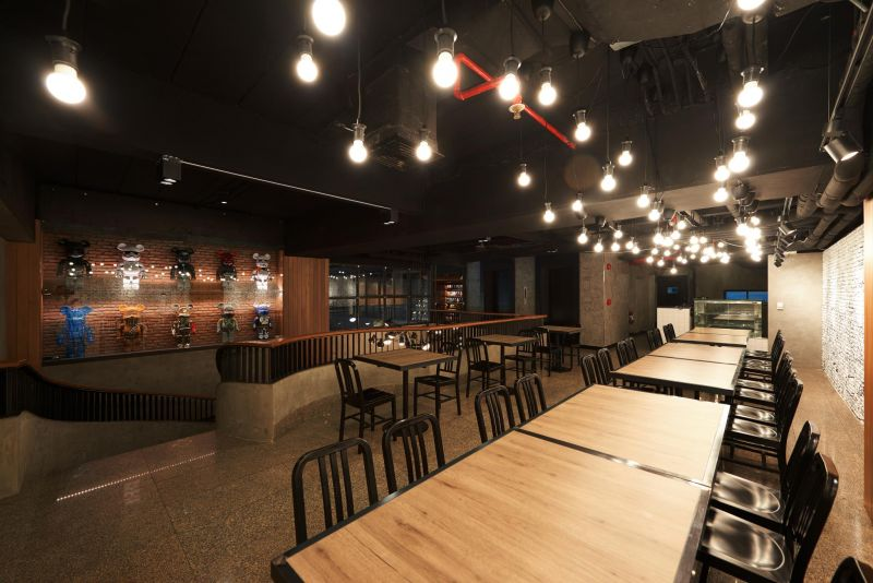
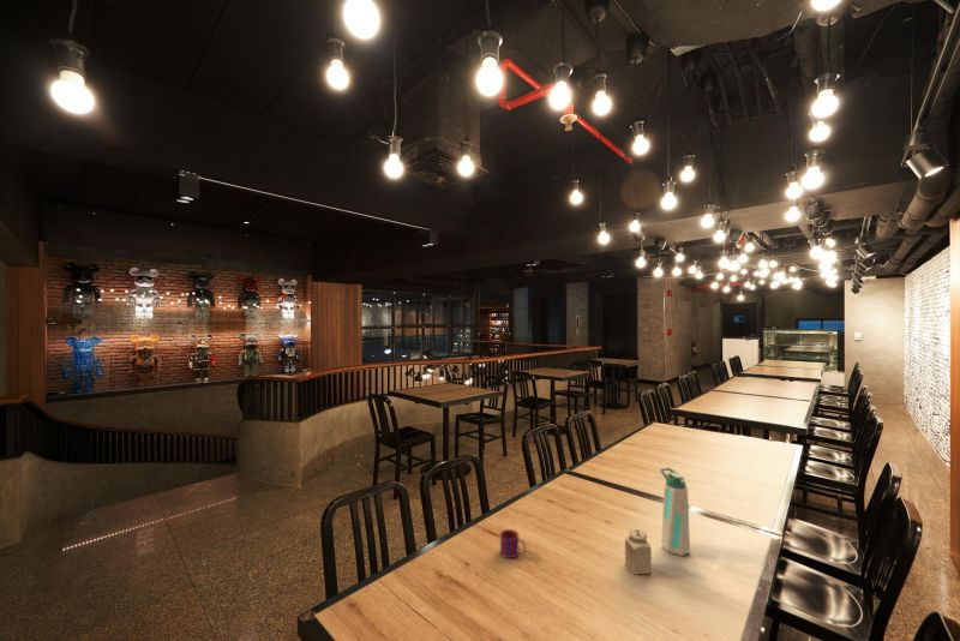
+ salt shaker [624,528,653,575]
+ mug [499,528,527,559]
+ water bottle [659,466,691,557]
